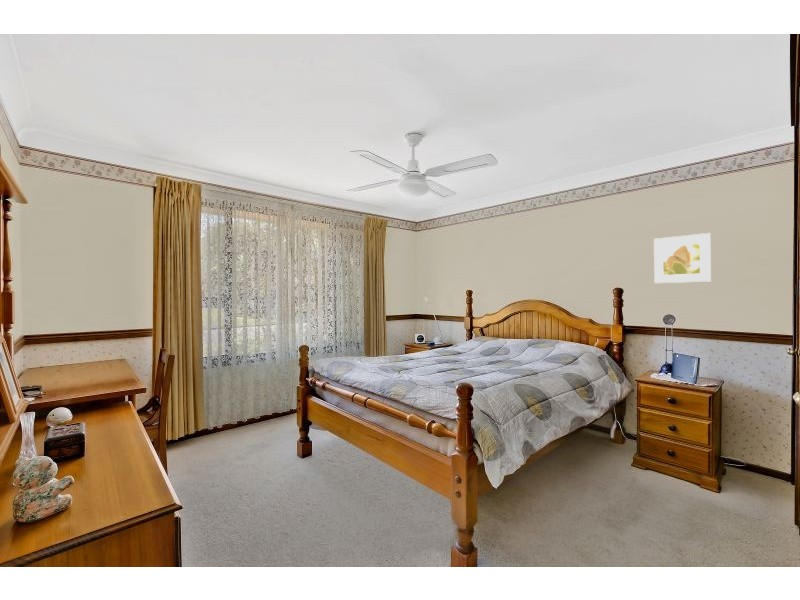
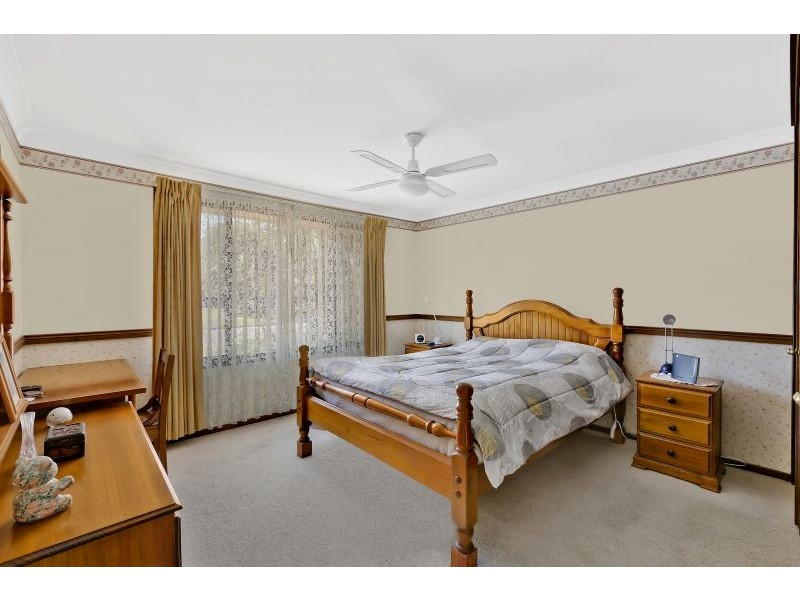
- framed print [653,232,712,284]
